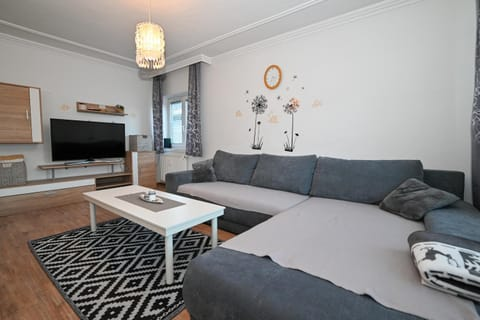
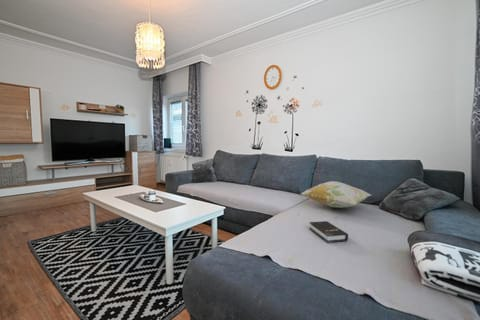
+ hardback book [308,220,349,244]
+ decorative pillow [300,180,372,209]
